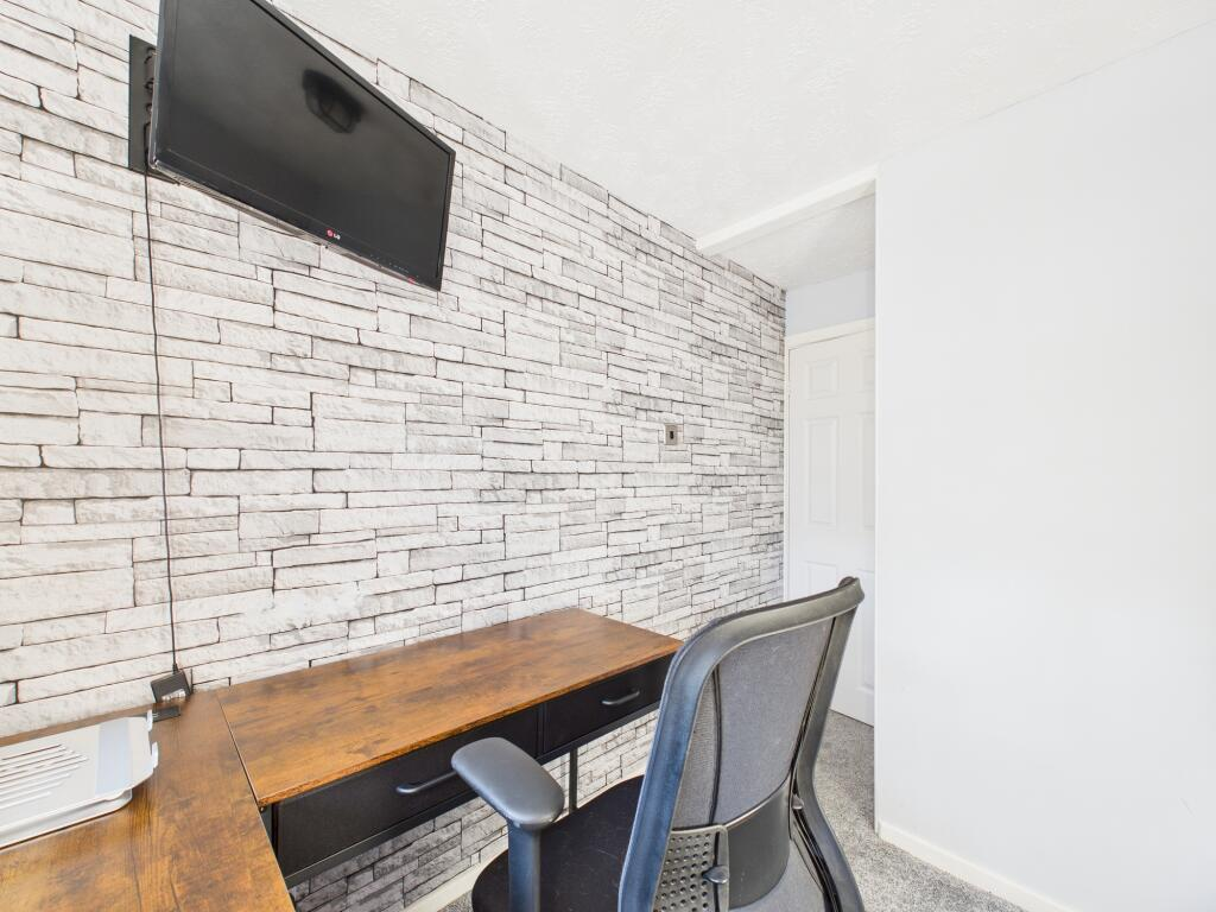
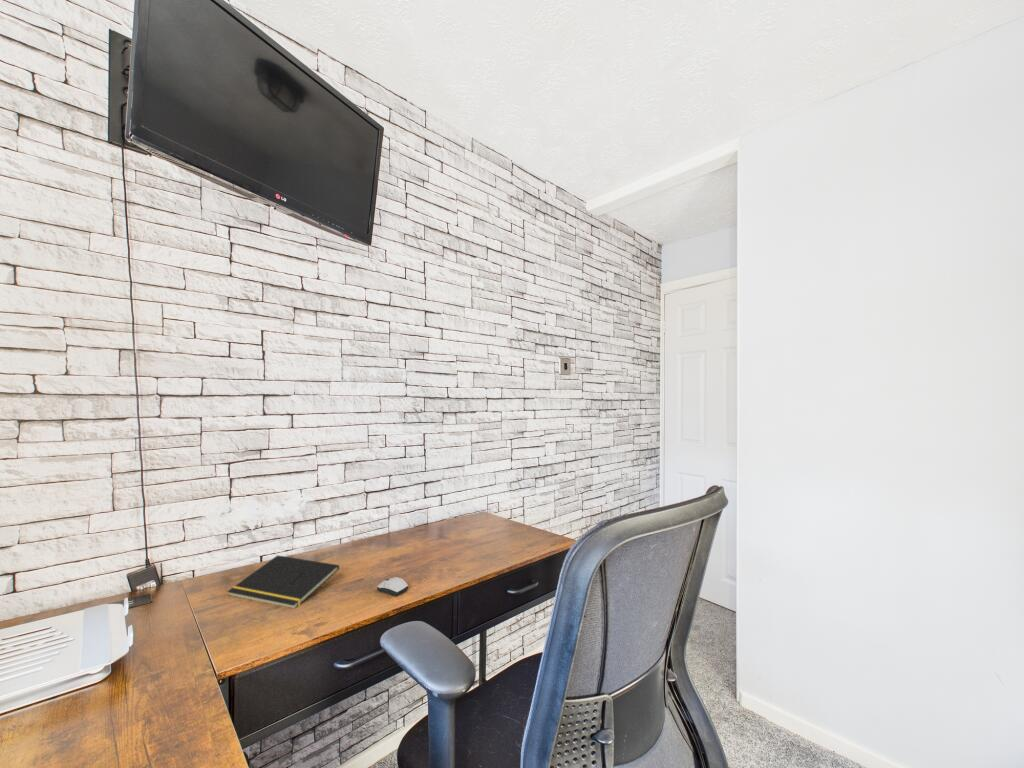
+ notepad [226,554,340,609]
+ computer mouse [376,576,409,597]
